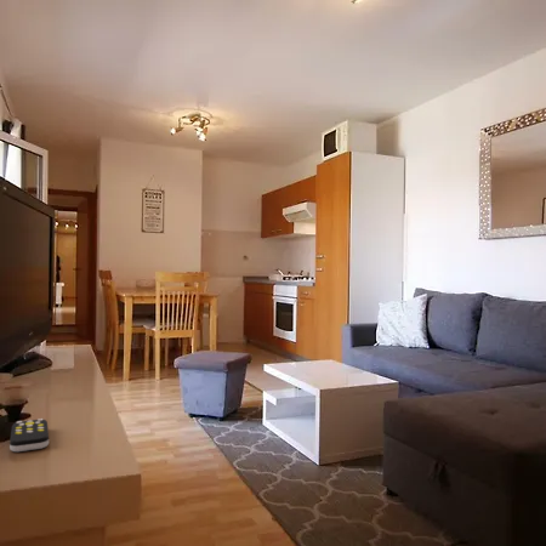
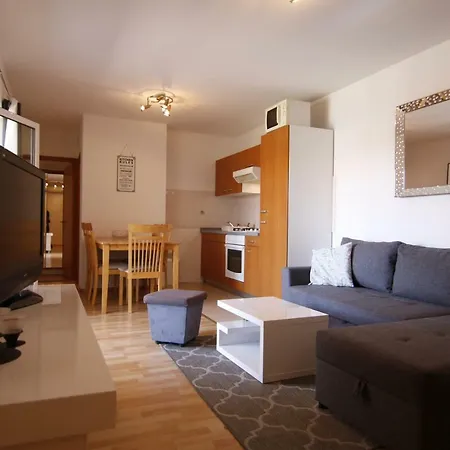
- remote control [8,417,50,453]
